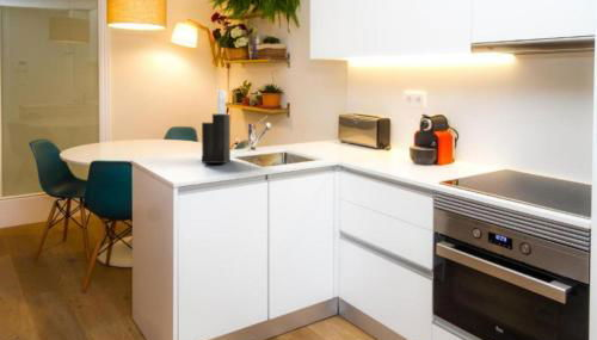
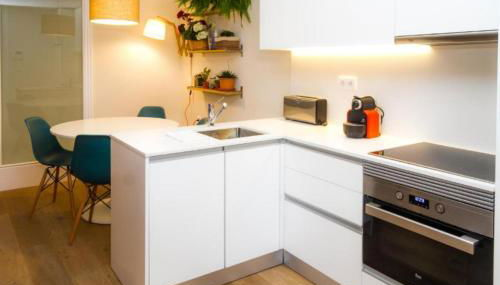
- knife block [201,88,232,165]
